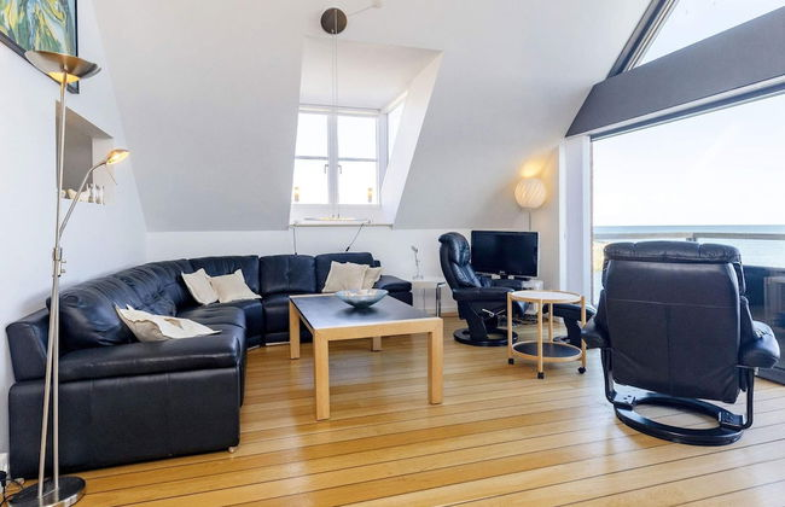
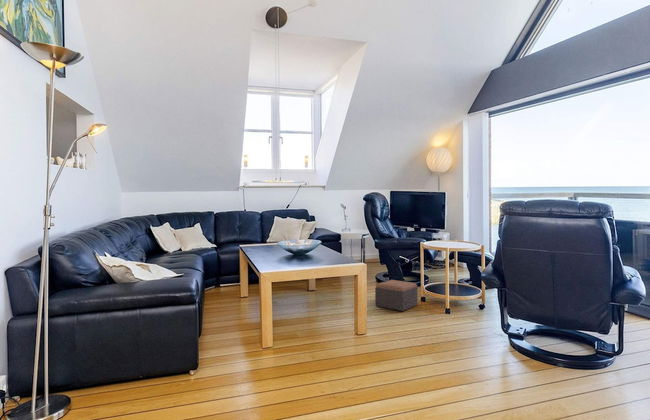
+ footstool [374,279,419,312]
